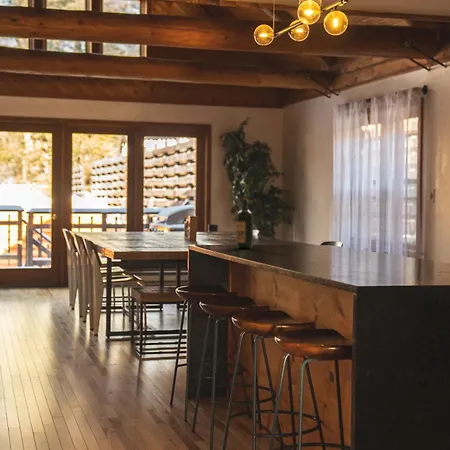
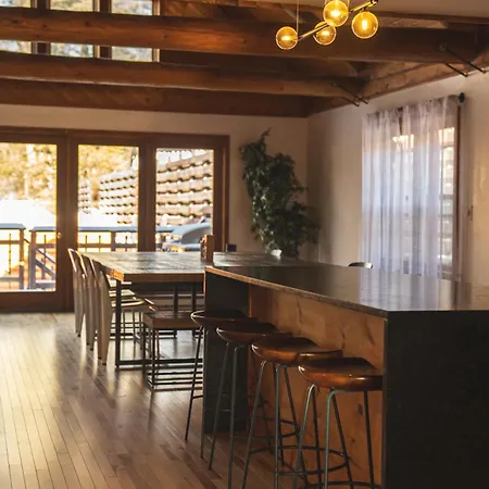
- wine bottle [235,197,254,249]
